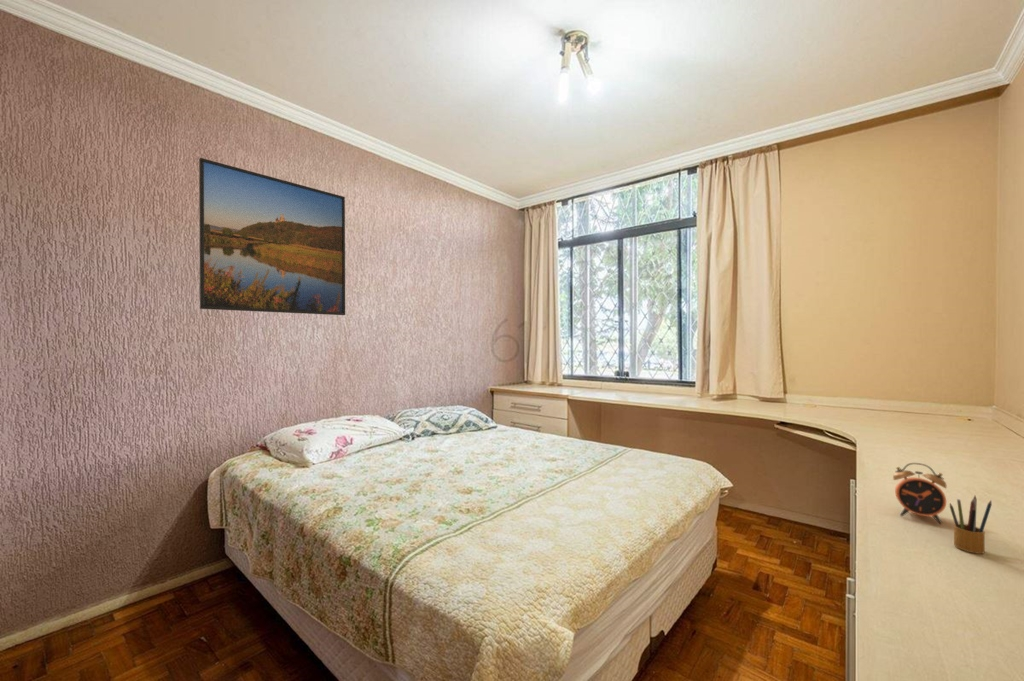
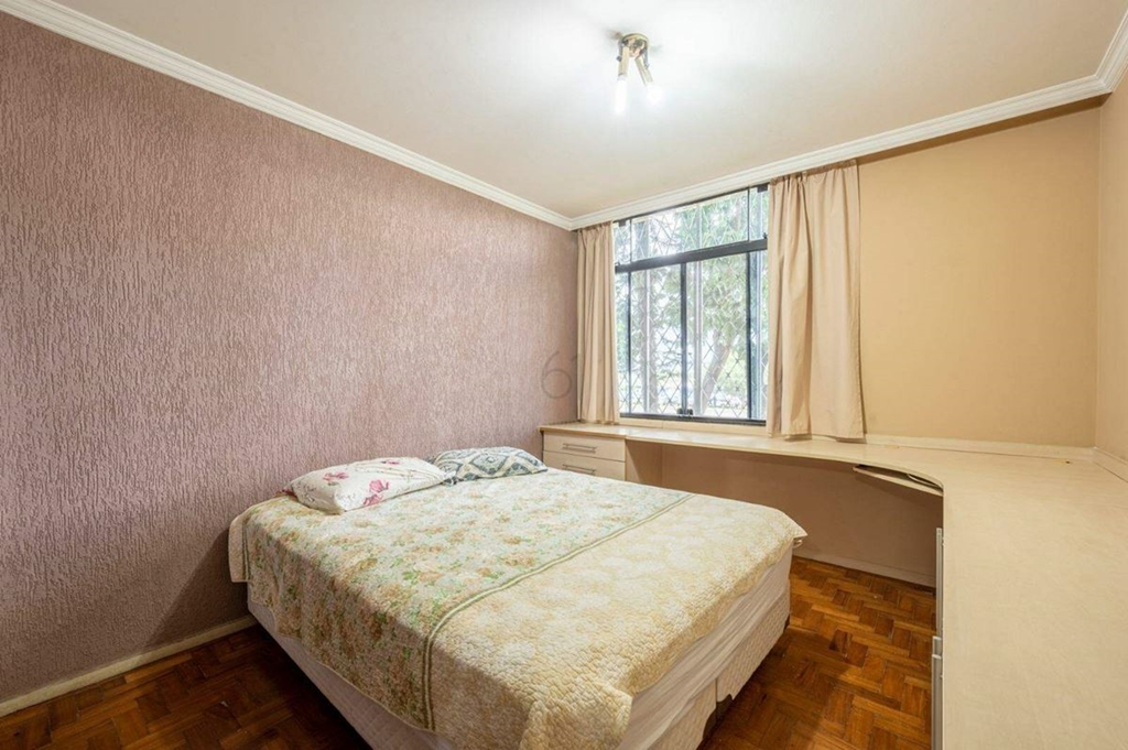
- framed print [198,157,346,316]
- alarm clock [892,462,948,525]
- pencil box [949,495,993,555]
